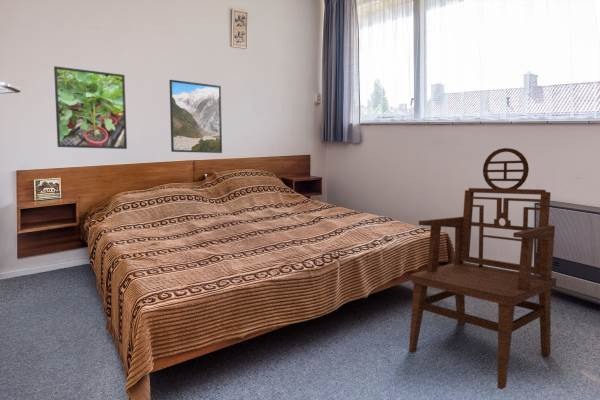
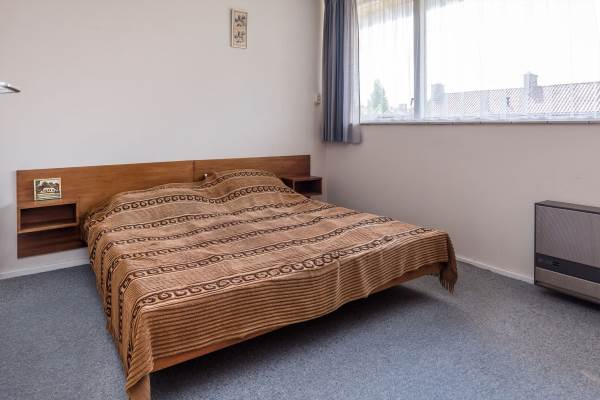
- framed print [53,65,128,150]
- armchair [408,147,557,390]
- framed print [168,79,223,154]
